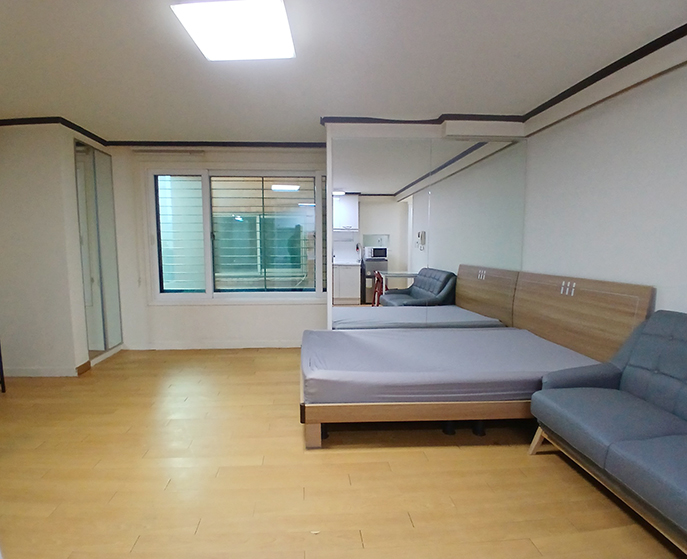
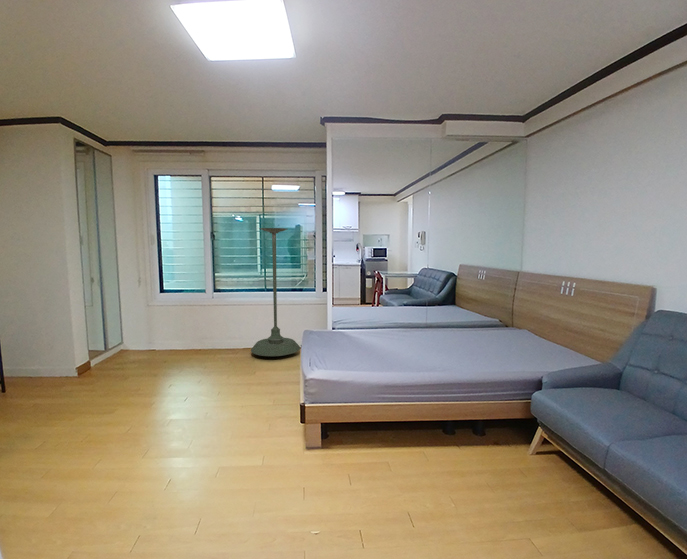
+ plant stand [250,227,301,357]
